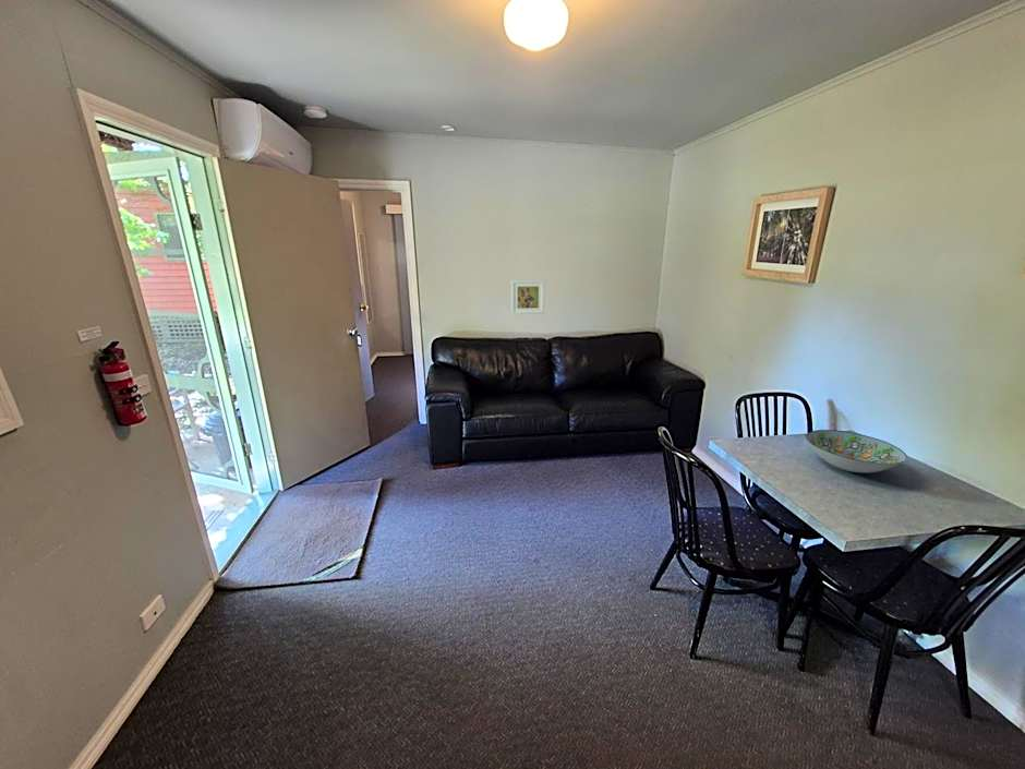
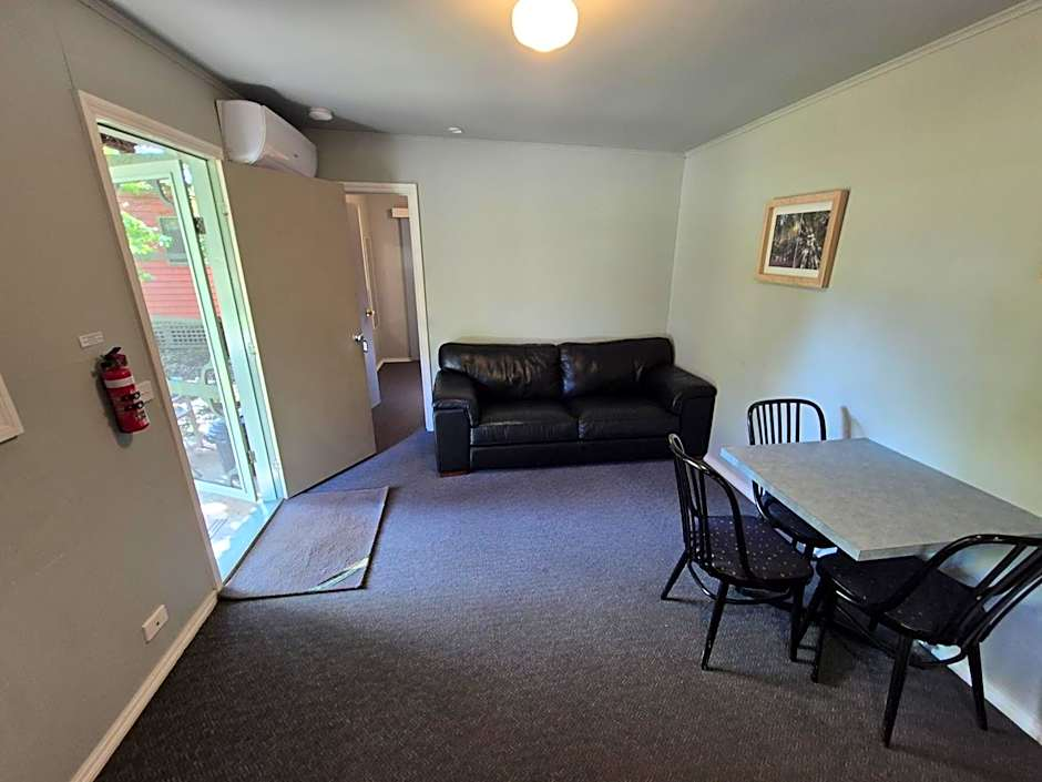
- decorative bowl [805,429,908,473]
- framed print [510,279,546,315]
